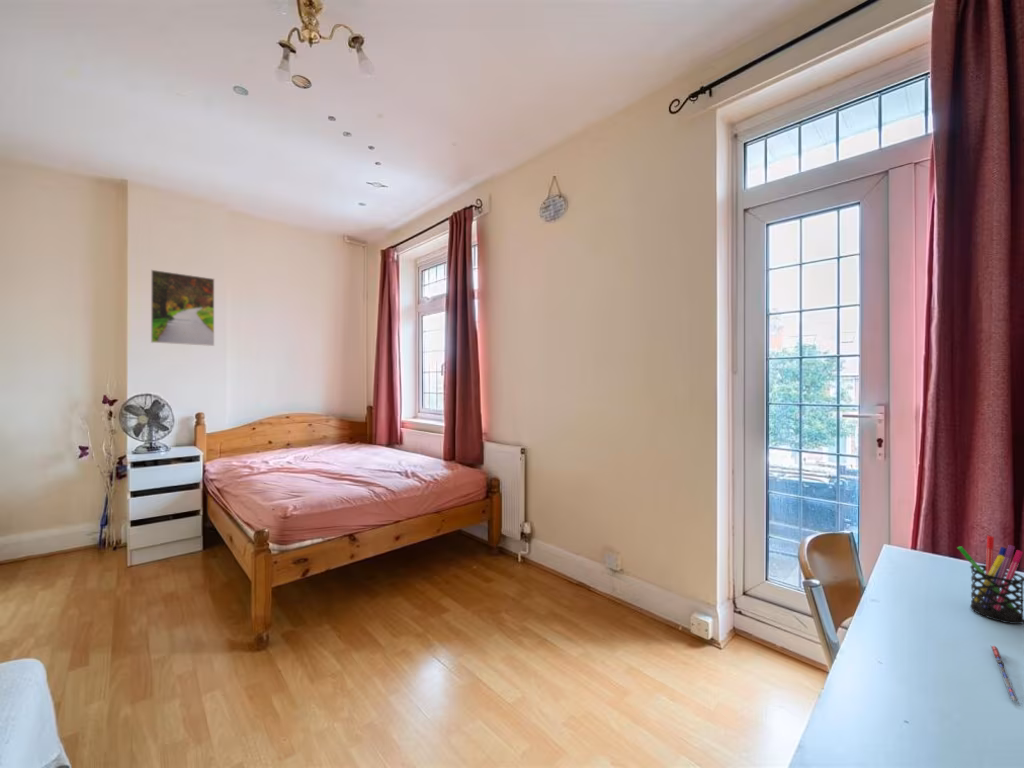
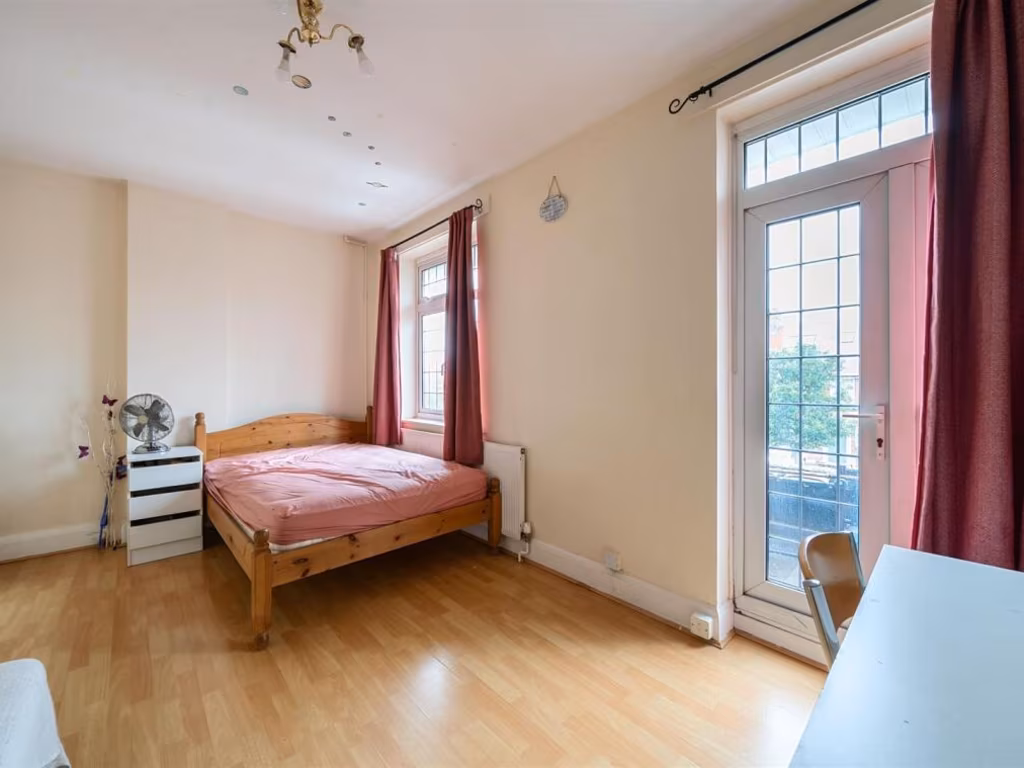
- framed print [150,269,215,347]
- pen [990,645,1020,704]
- pen holder [956,535,1024,625]
